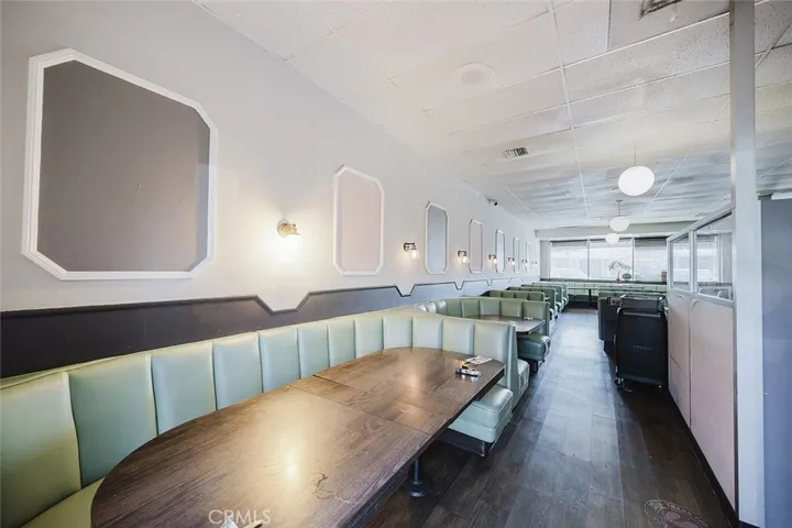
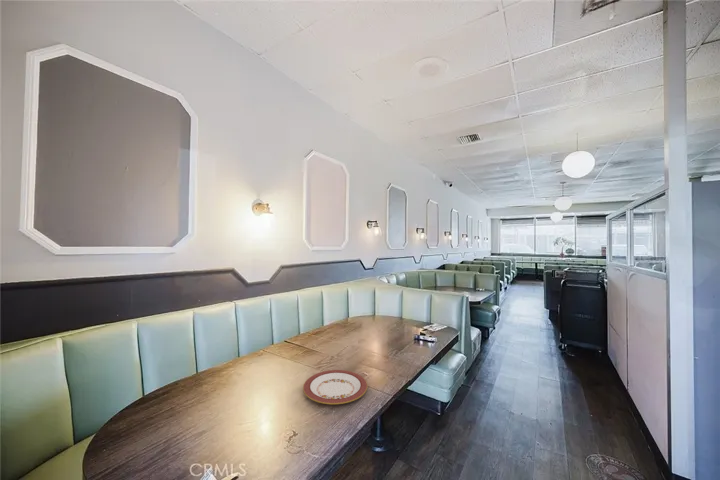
+ plate [302,369,368,405]
